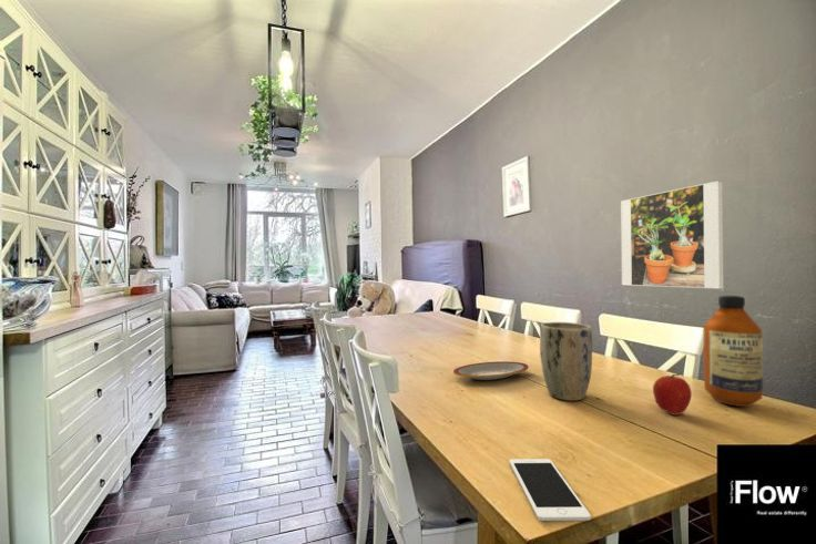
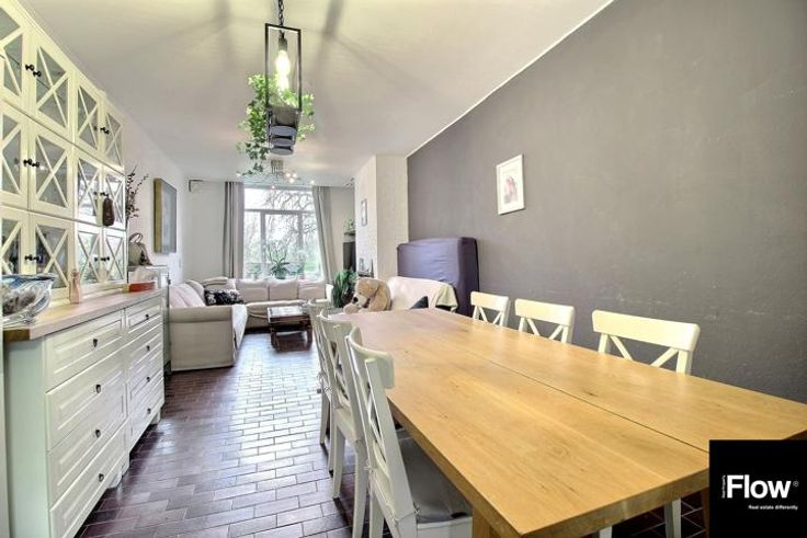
- fruit [652,372,693,417]
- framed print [620,179,725,290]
- bottle [702,295,764,408]
- plate [452,360,530,381]
- cell phone [509,458,592,522]
- plant pot [539,321,593,402]
